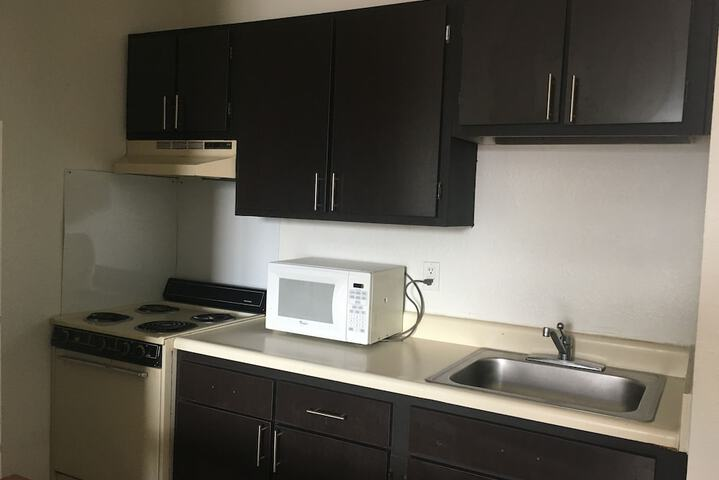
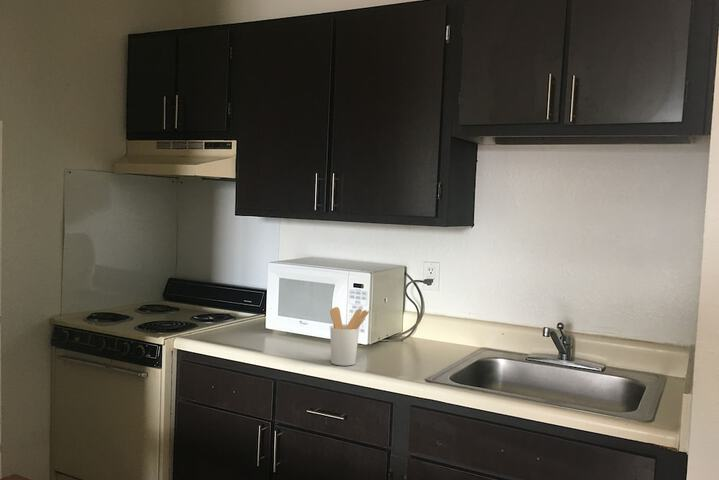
+ utensil holder [329,306,370,367]
